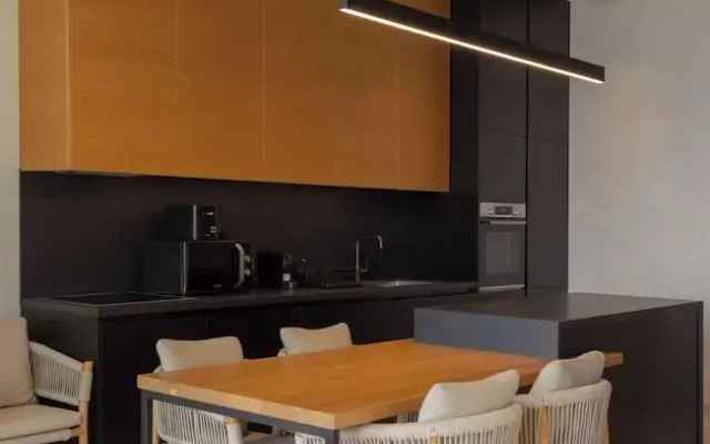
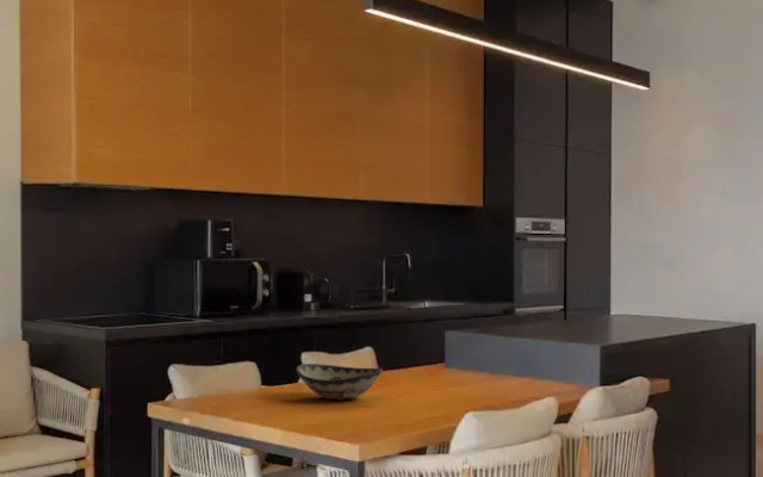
+ decorative bowl [294,363,384,401]
